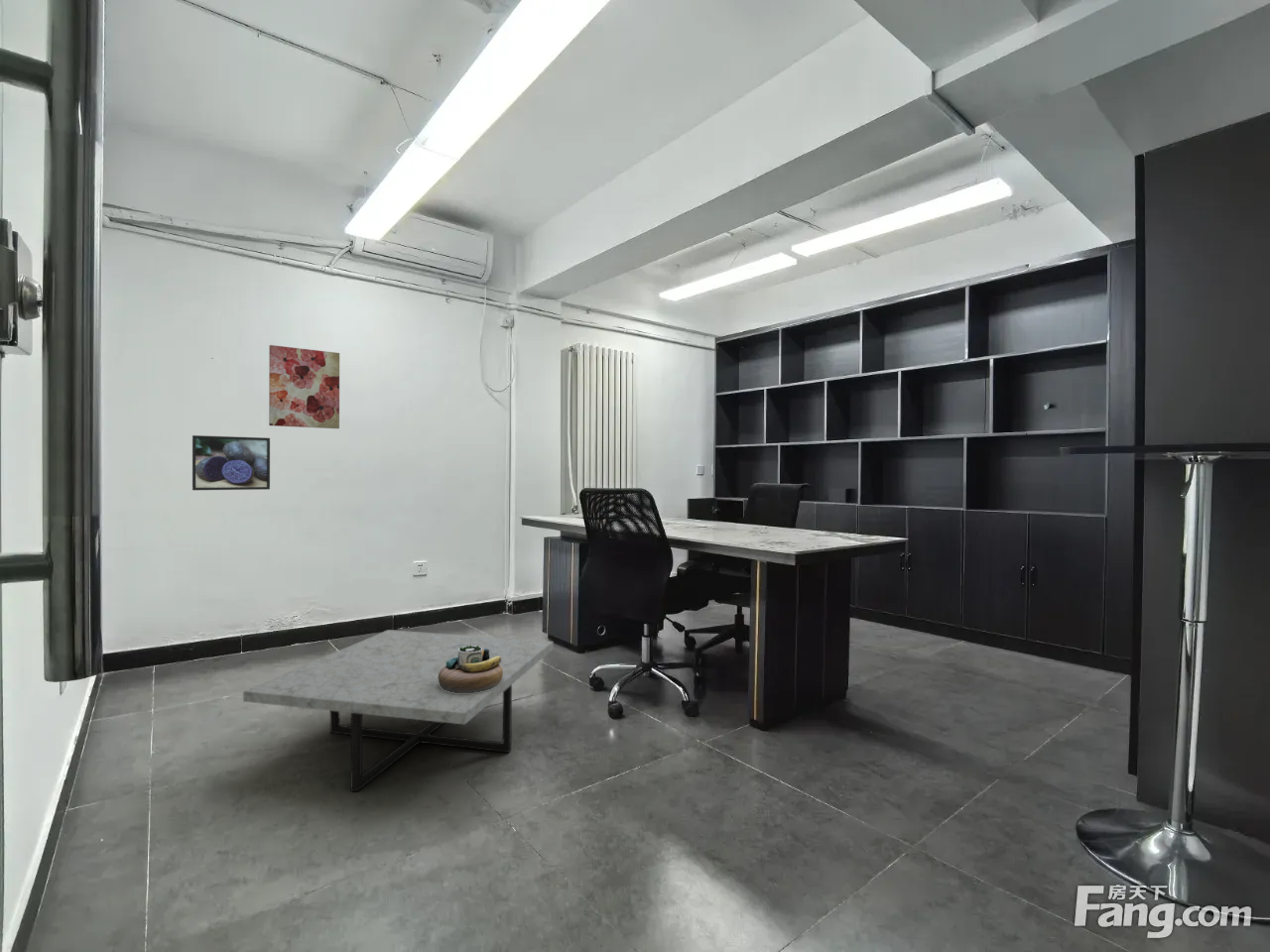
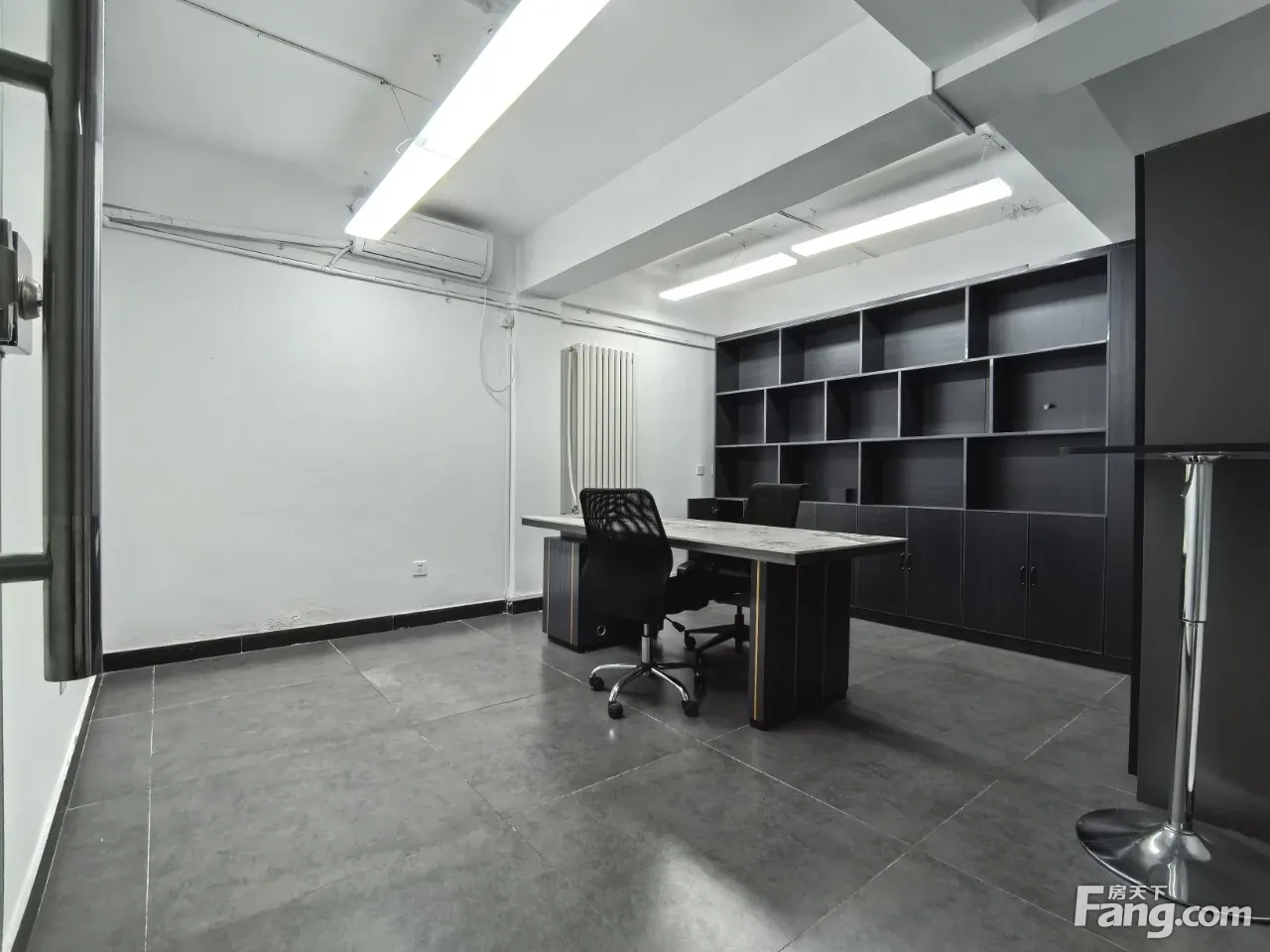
- wall art [268,344,340,429]
- decorative bowl [438,643,503,693]
- coffee table [242,629,554,792]
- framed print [191,434,271,491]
